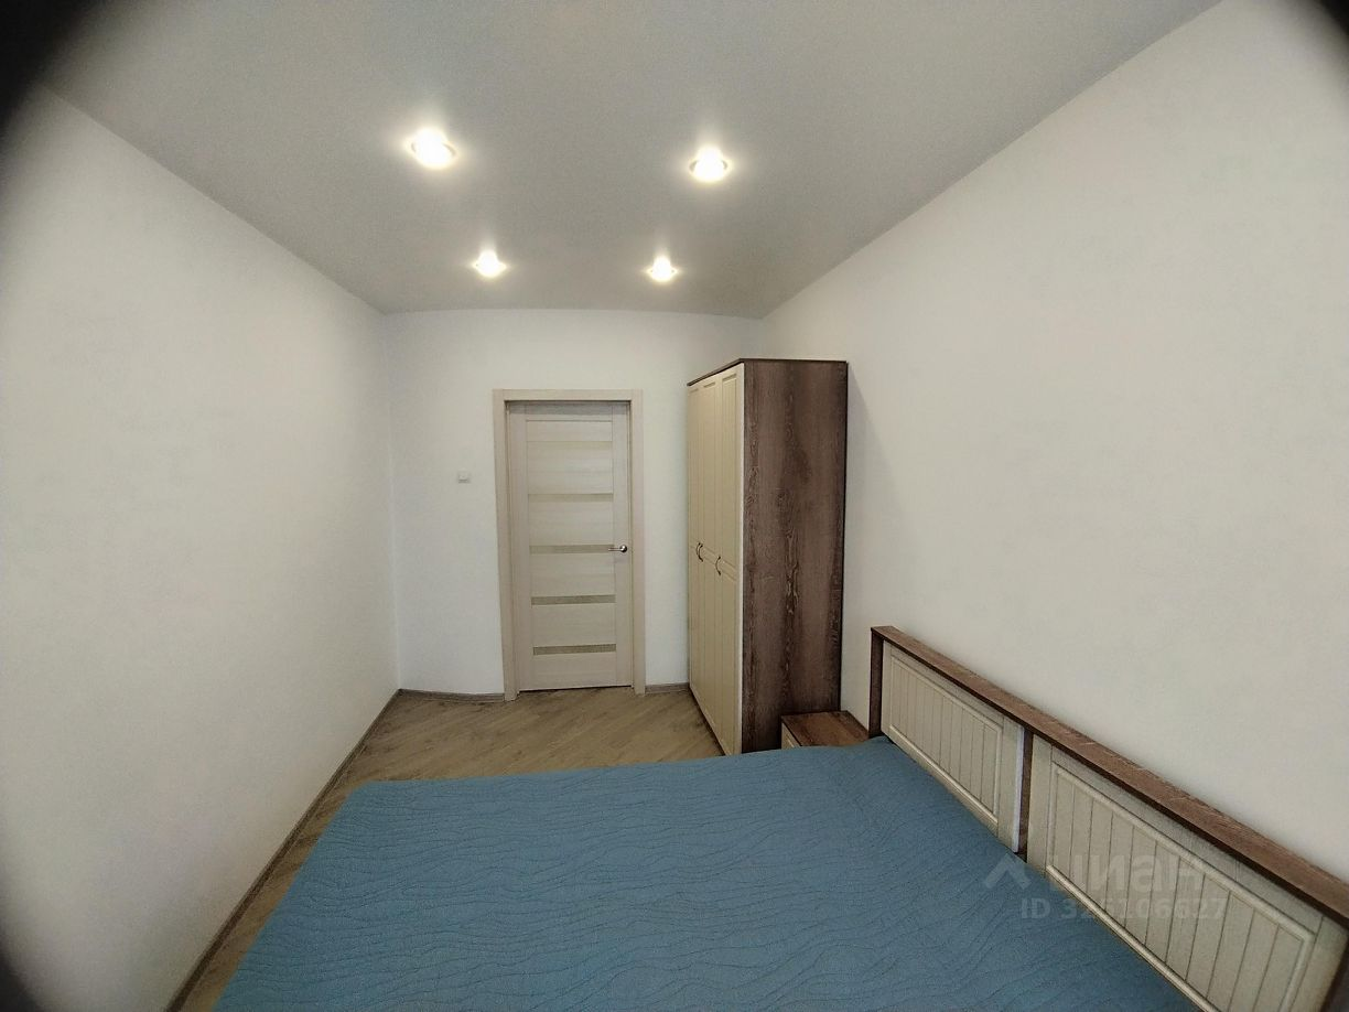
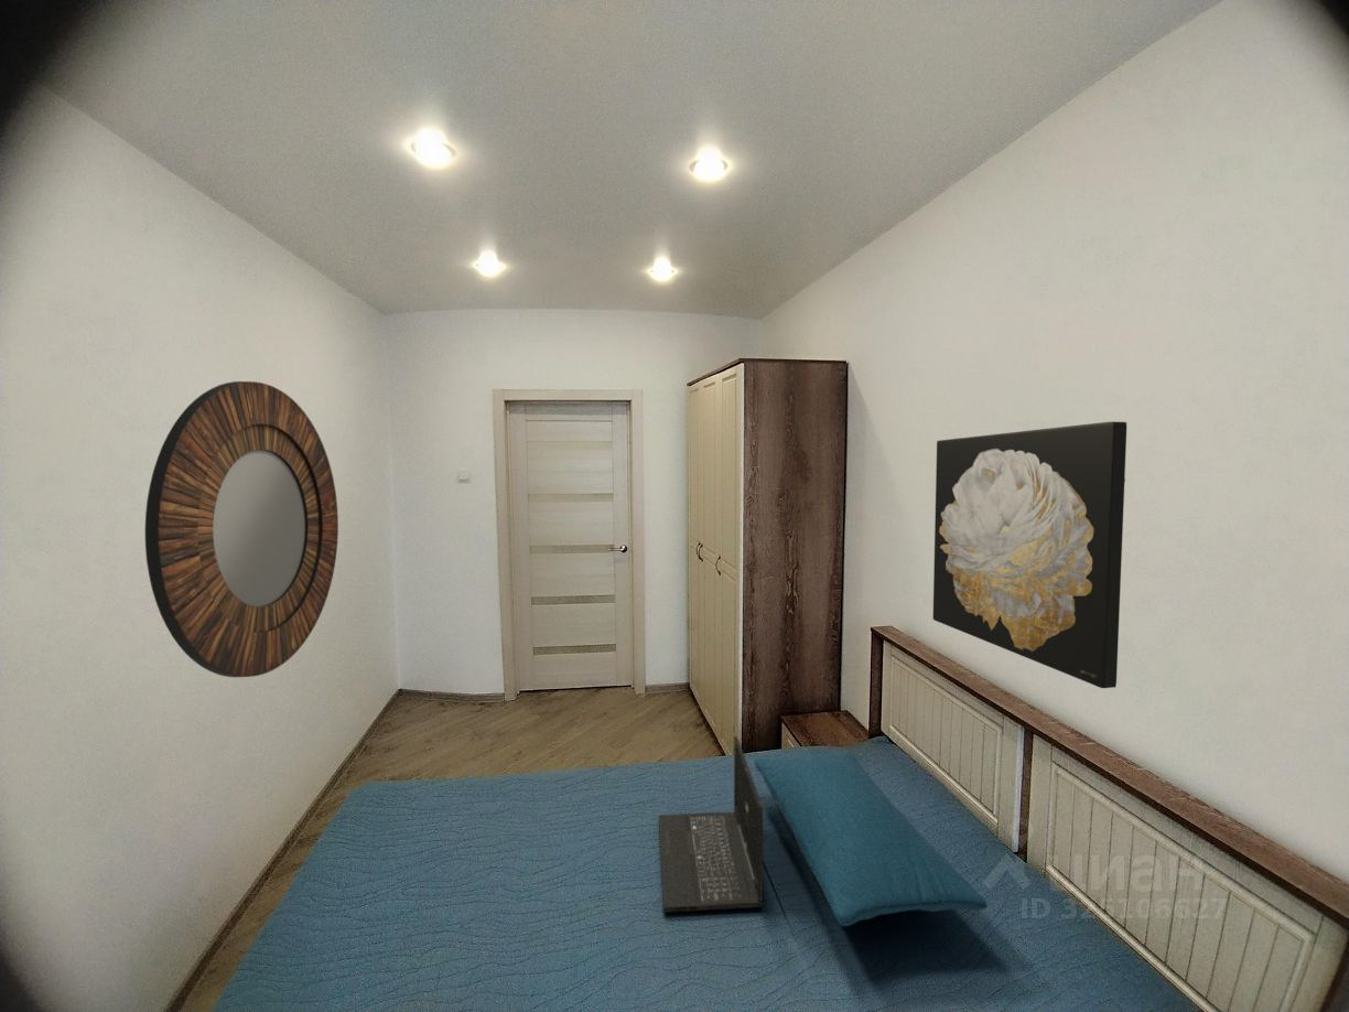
+ wall art [932,421,1127,689]
+ laptop [658,735,764,914]
+ pillow [754,752,989,927]
+ home mirror [144,380,339,678]
